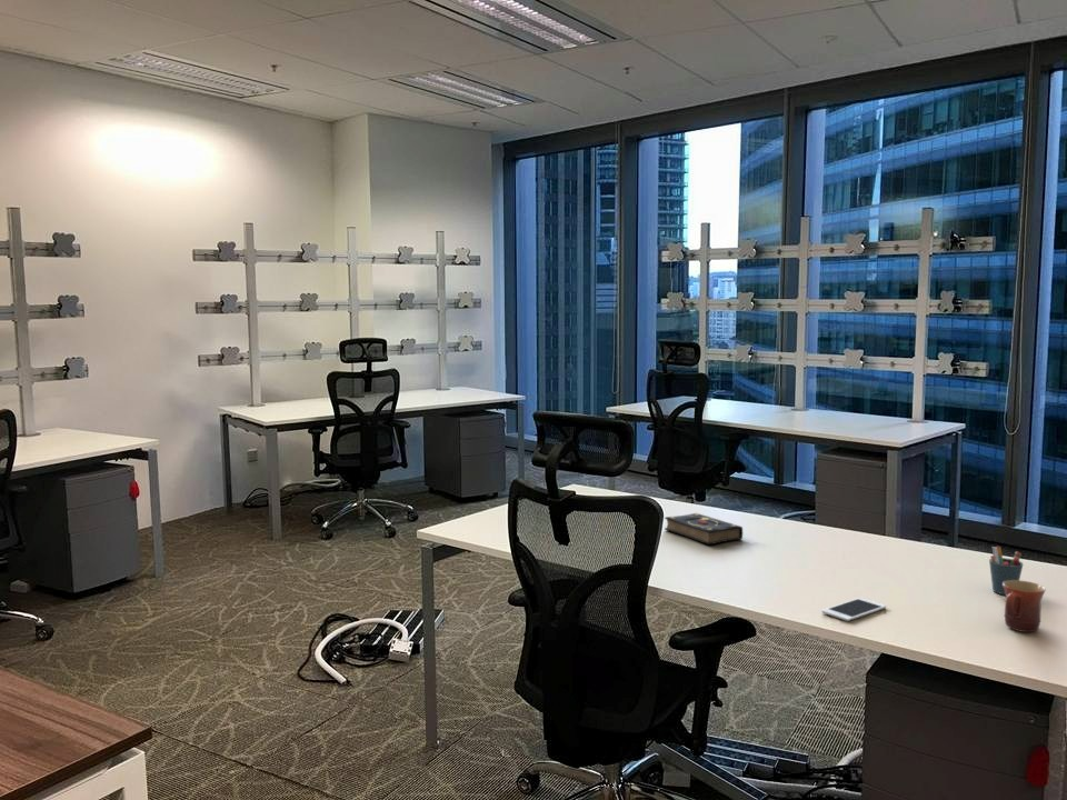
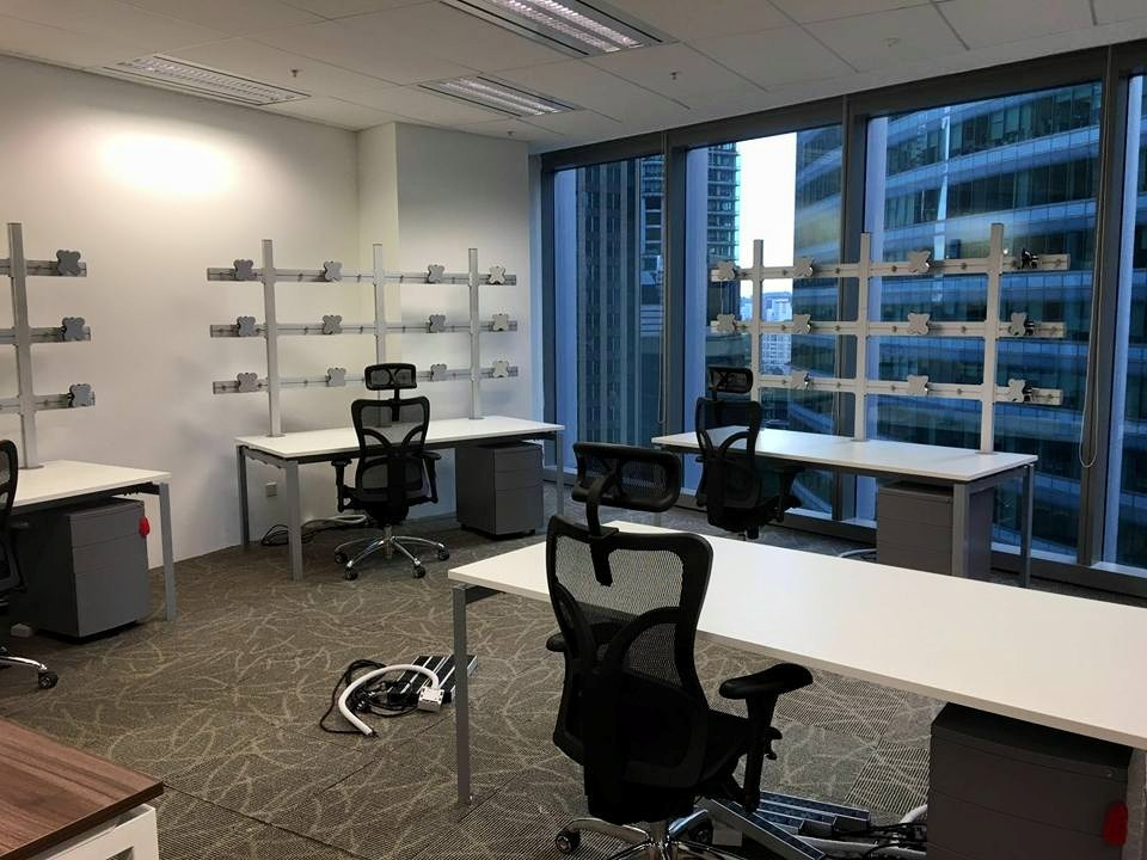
- book [664,512,744,546]
- pen holder [988,546,1025,596]
- mug [1003,579,1047,633]
- cell phone [820,597,887,622]
